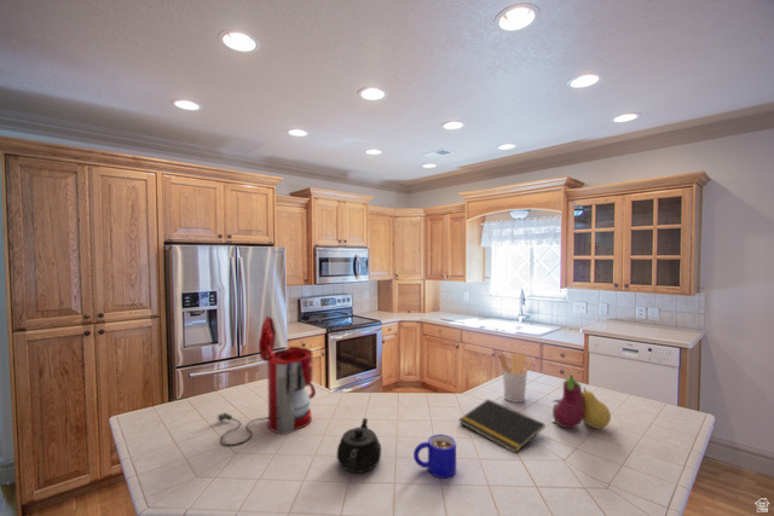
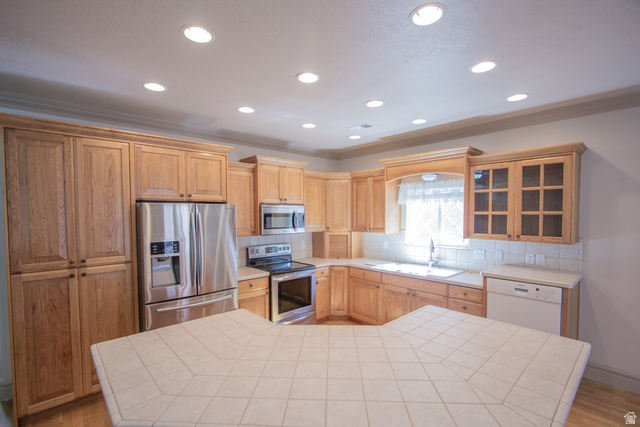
- mug [412,433,457,479]
- coffee maker [215,315,317,447]
- utensil holder [498,352,533,404]
- fruit [550,373,612,430]
- teapot [336,417,382,475]
- notepad [458,398,545,454]
